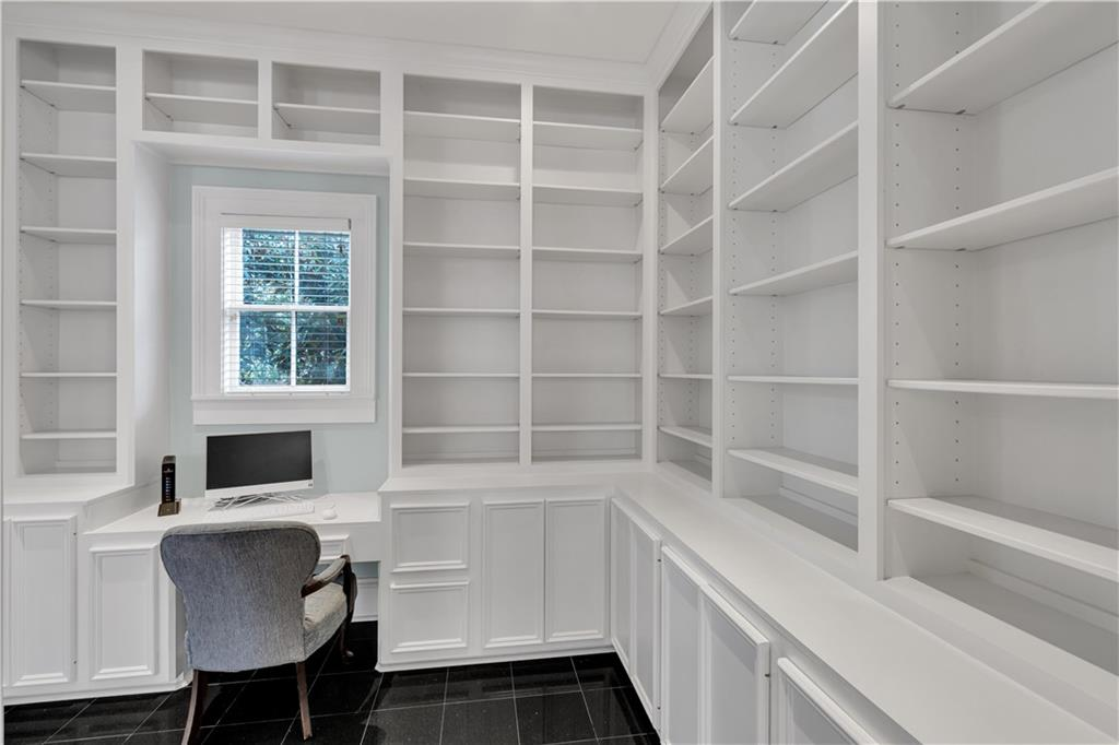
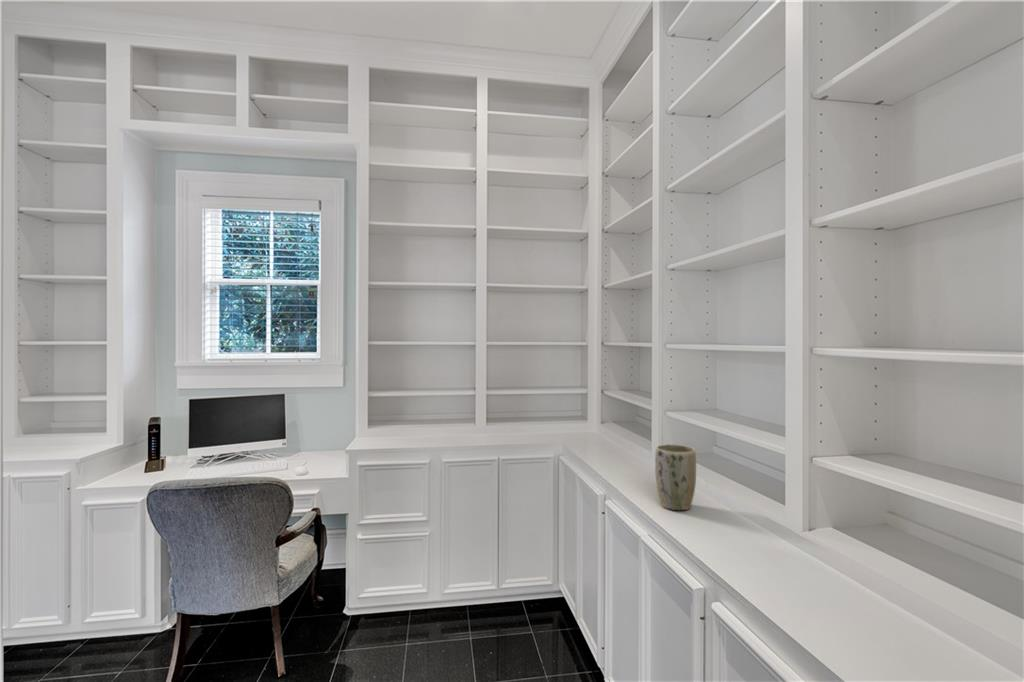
+ plant pot [654,443,697,511]
